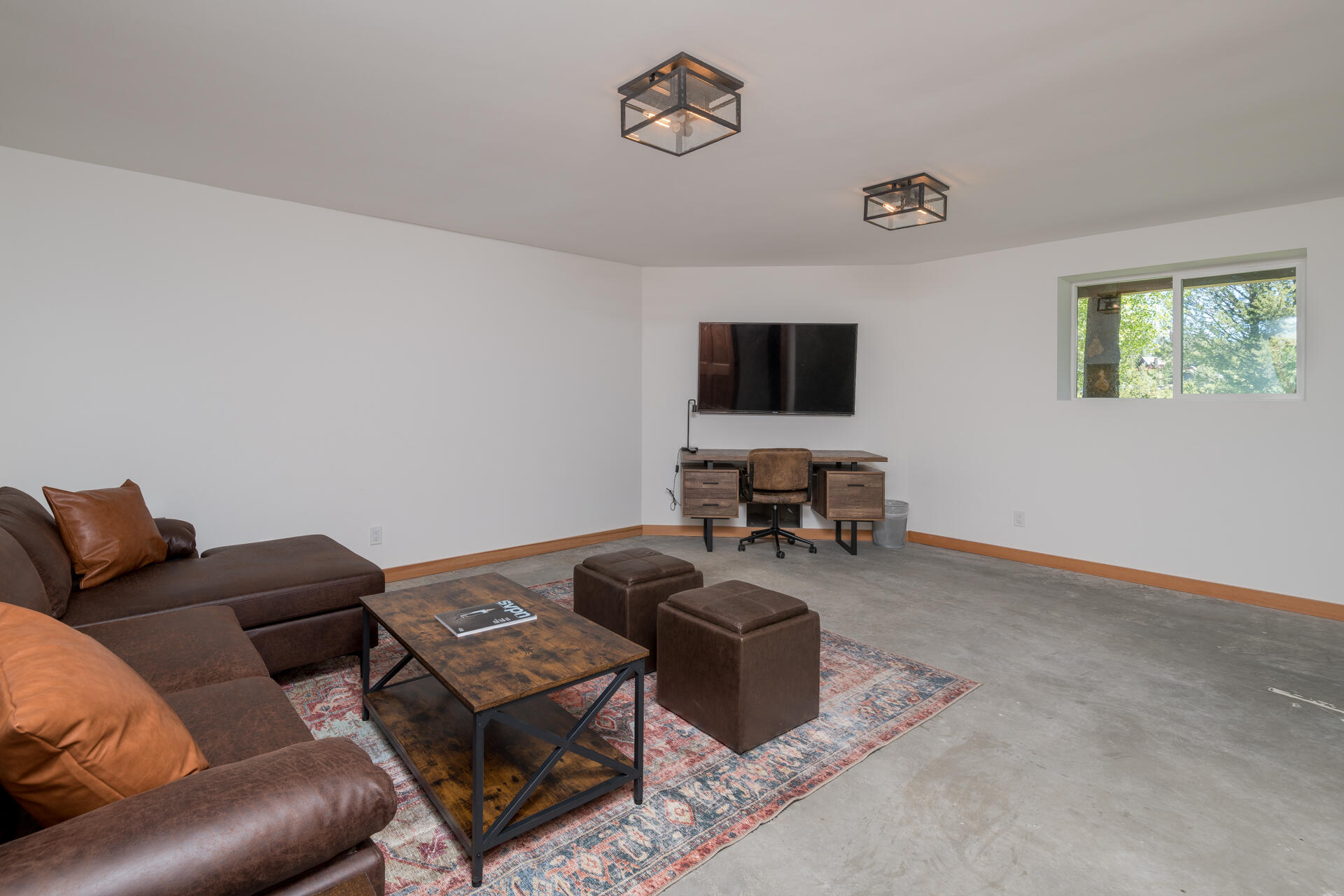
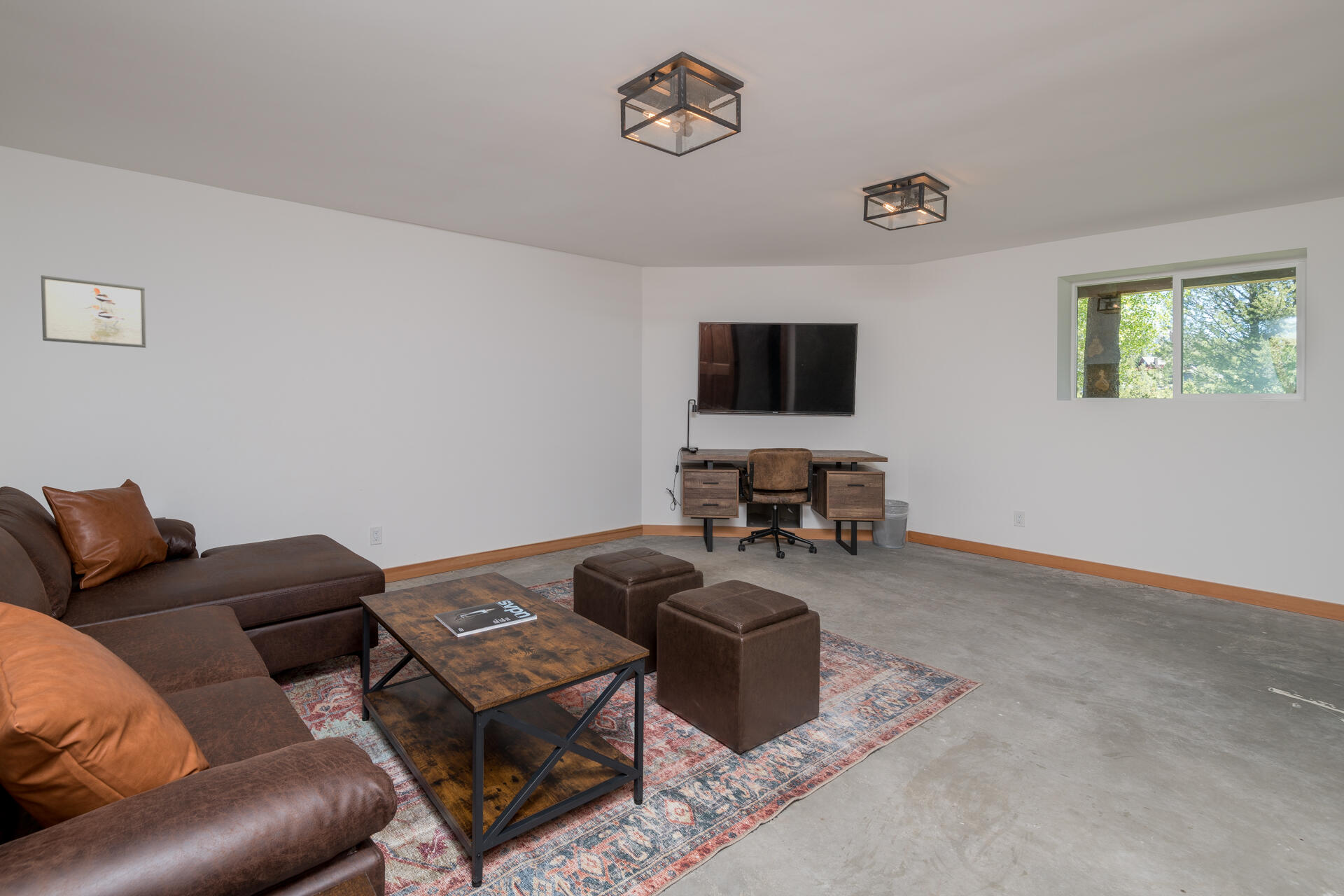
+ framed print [41,274,147,349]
